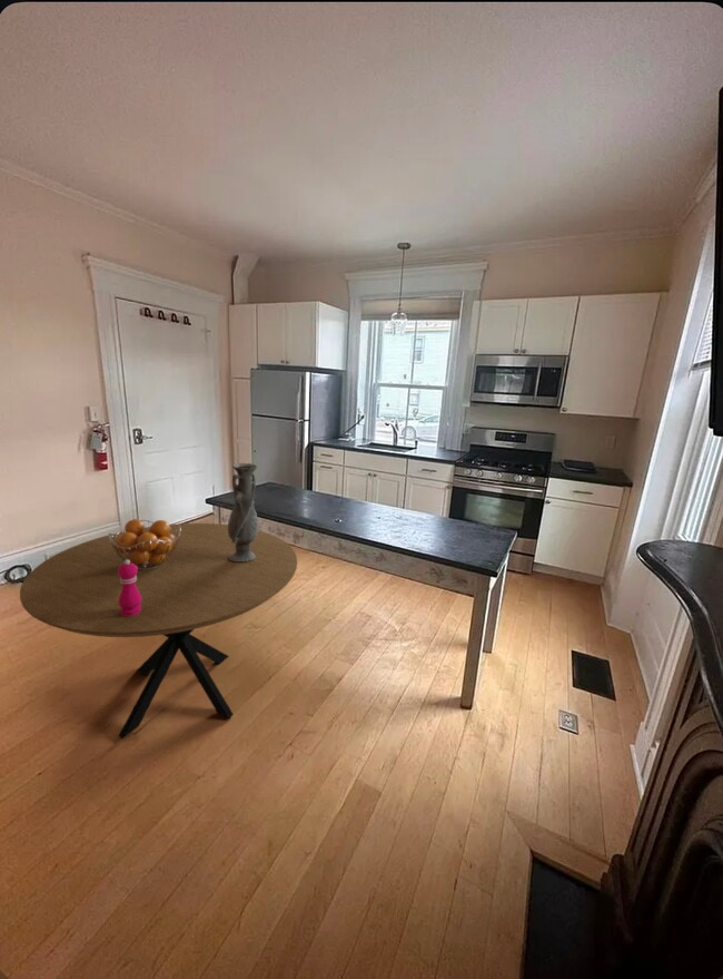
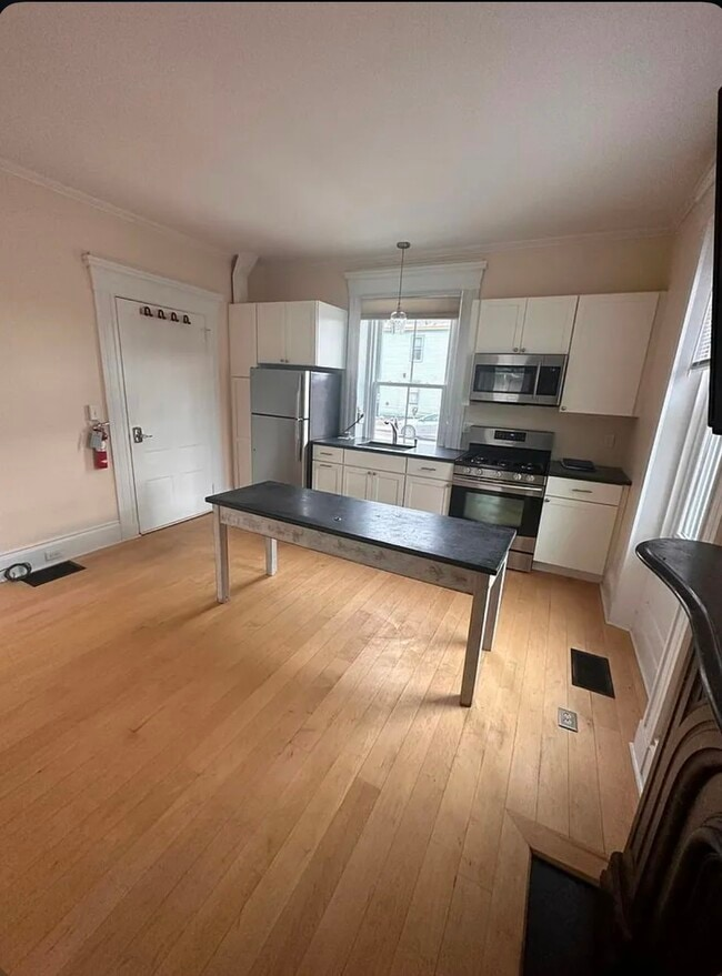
- fruit basket [107,518,181,570]
- pepper mill [118,559,141,616]
- dining table [19,522,298,740]
- vase [227,462,259,561]
